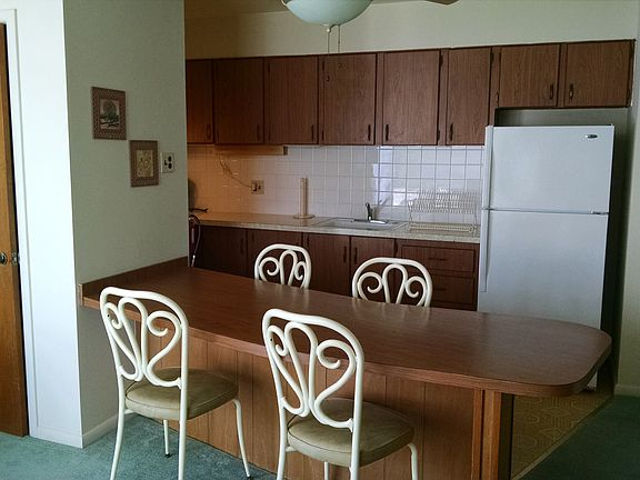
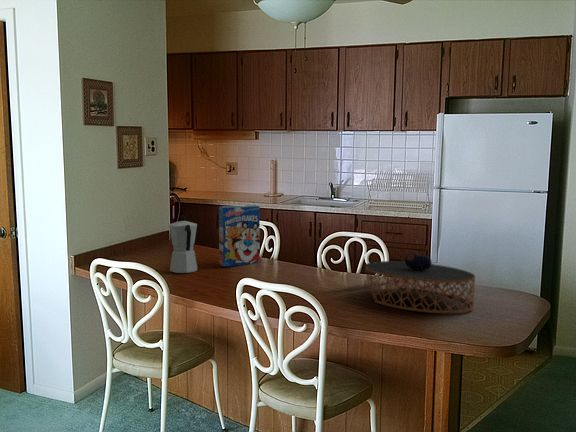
+ moka pot [168,214,199,274]
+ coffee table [364,252,476,314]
+ cereal box [218,204,261,268]
